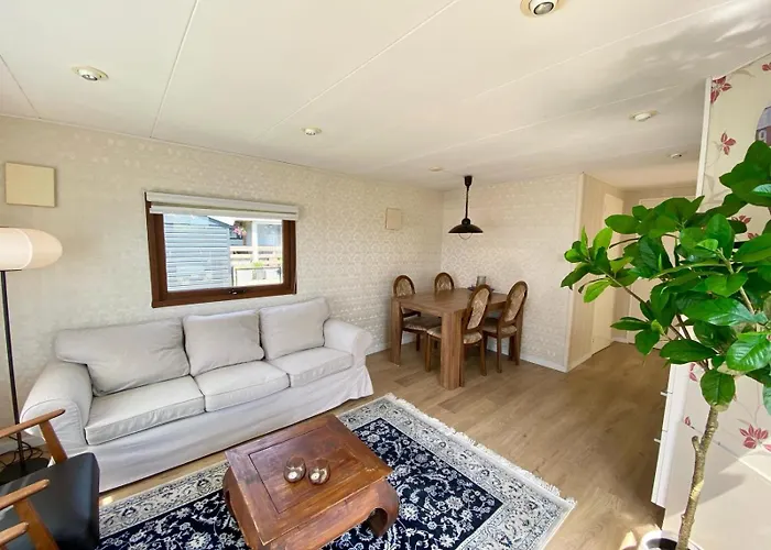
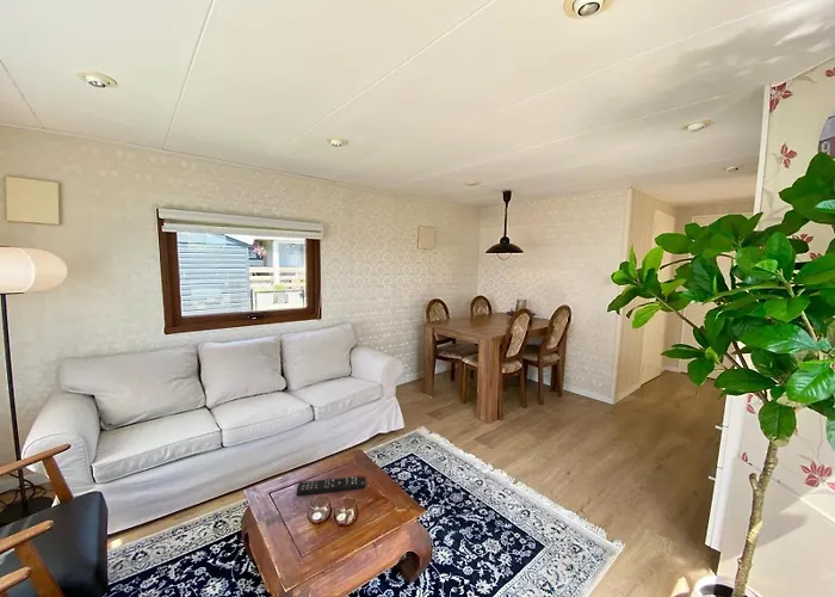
+ remote control [296,475,366,497]
